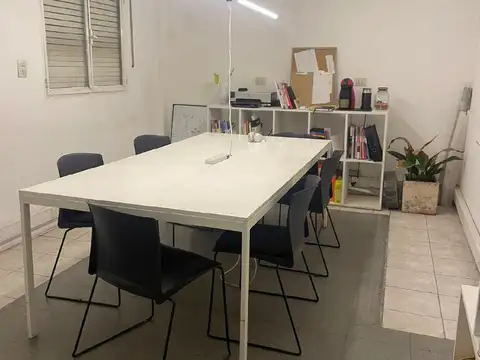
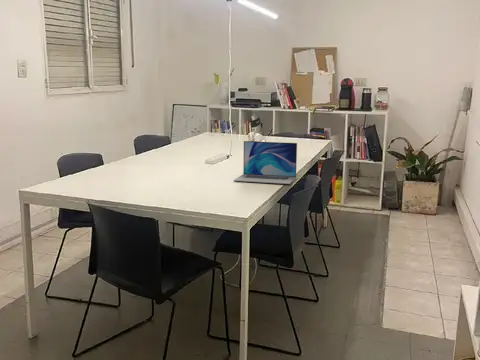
+ laptop [233,140,298,185]
